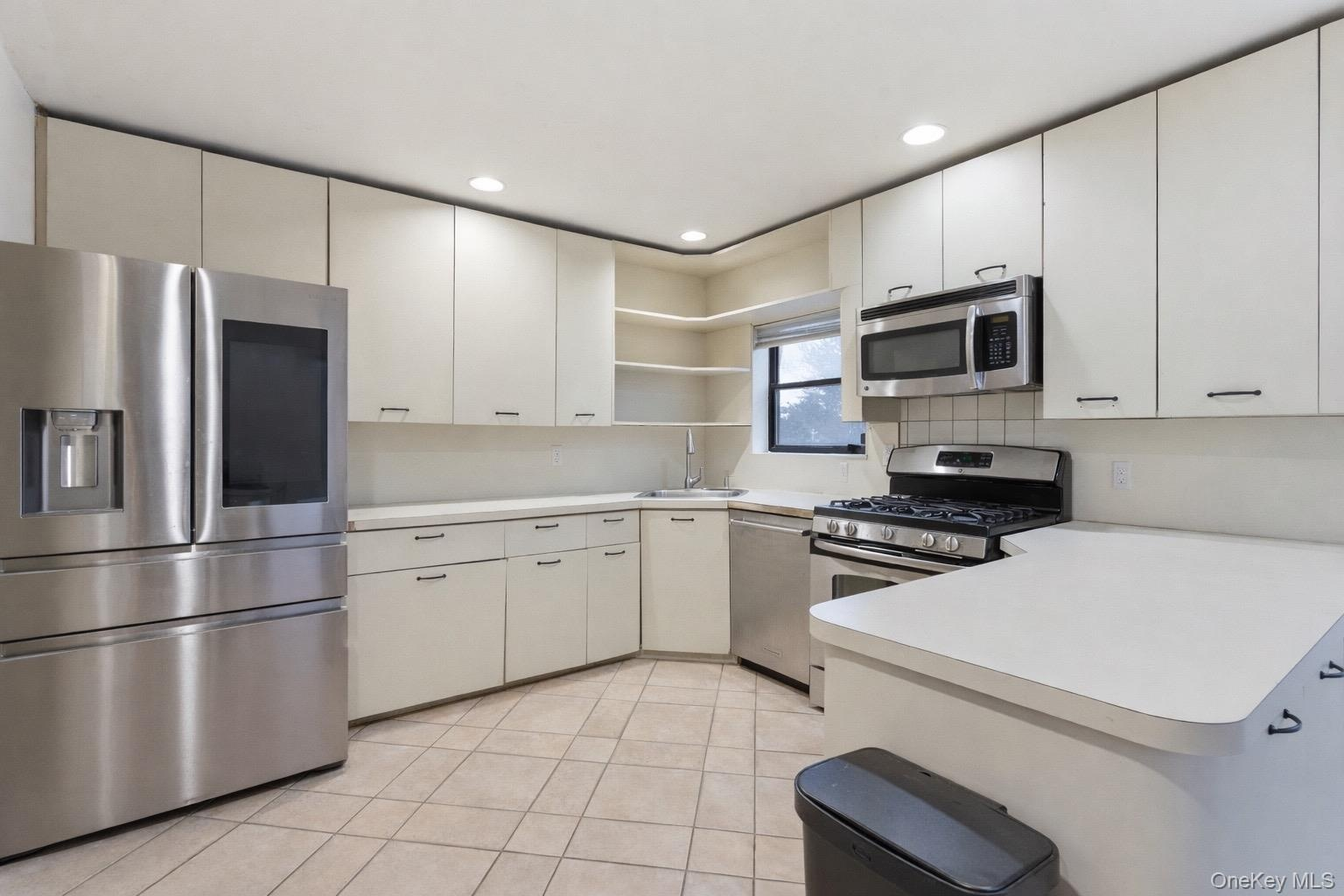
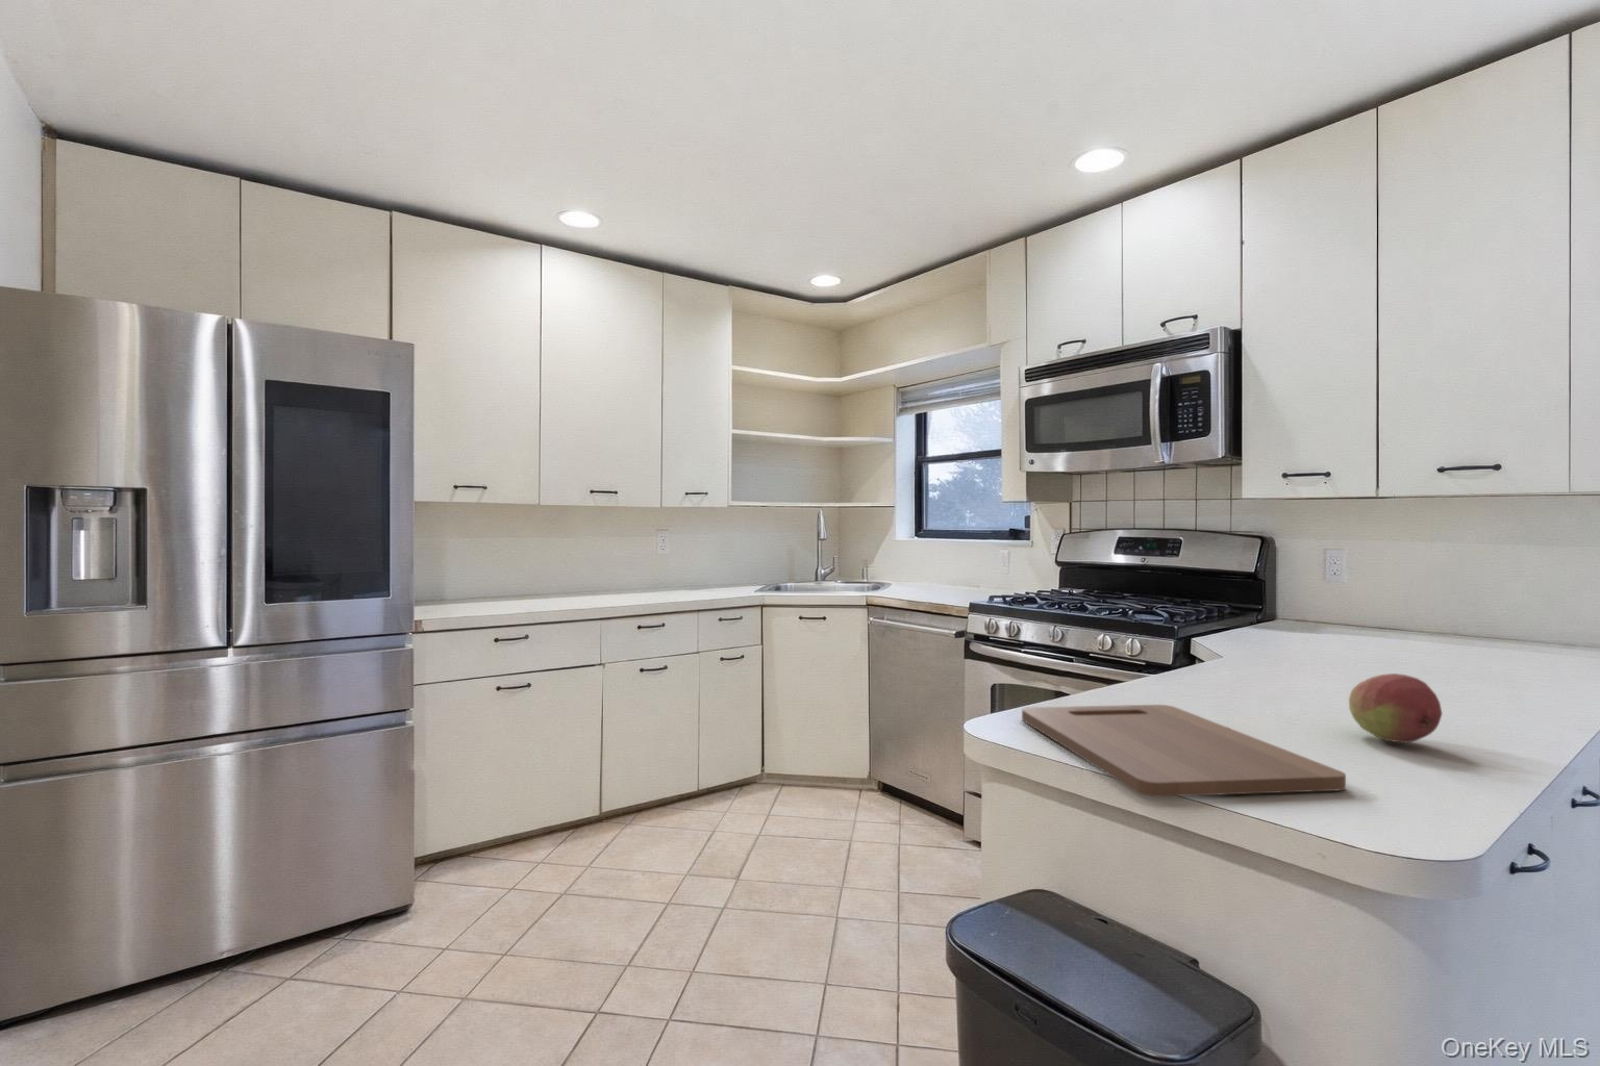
+ cutting board [1021,703,1346,797]
+ fruit [1348,672,1444,745]
